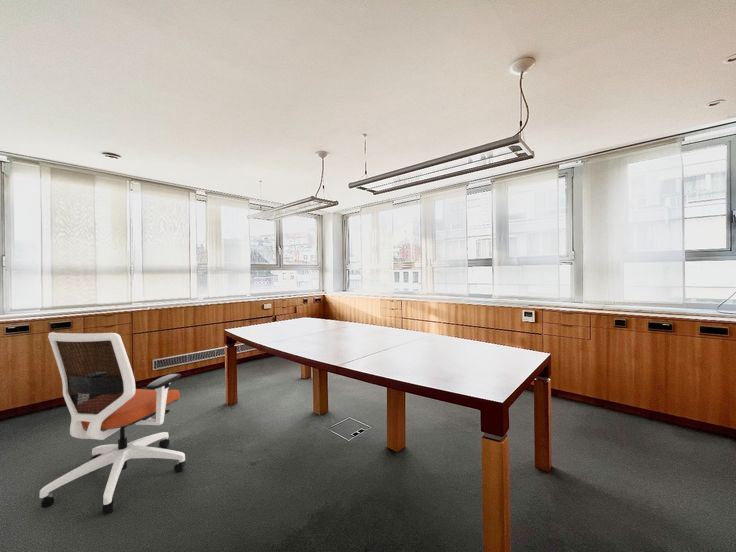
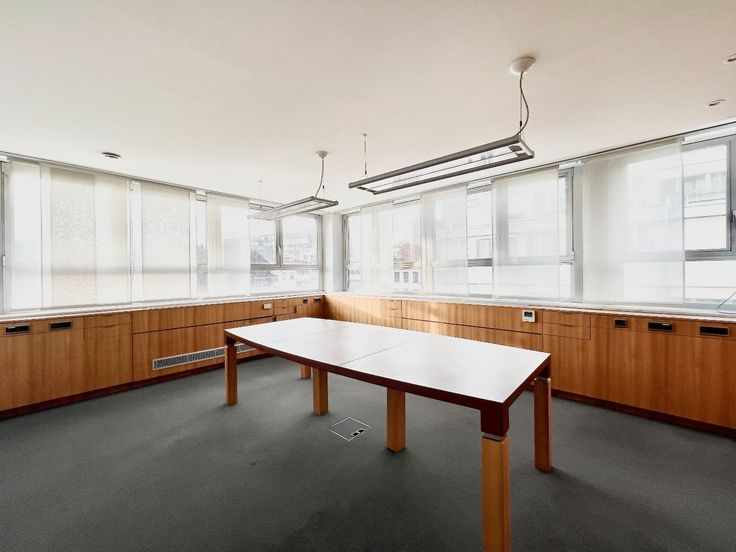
- office chair [39,331,187,515]
